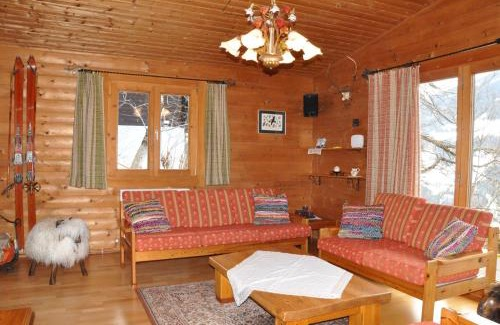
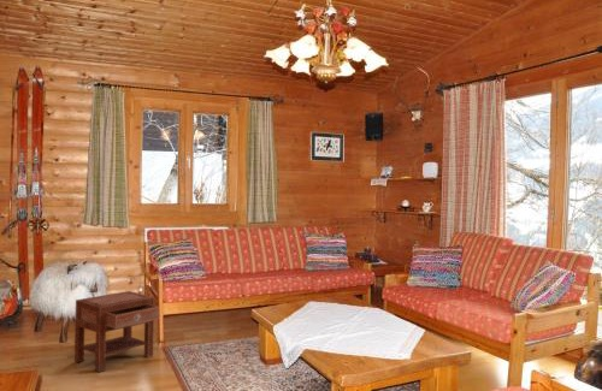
+ nightstand [73,290,160,373]
